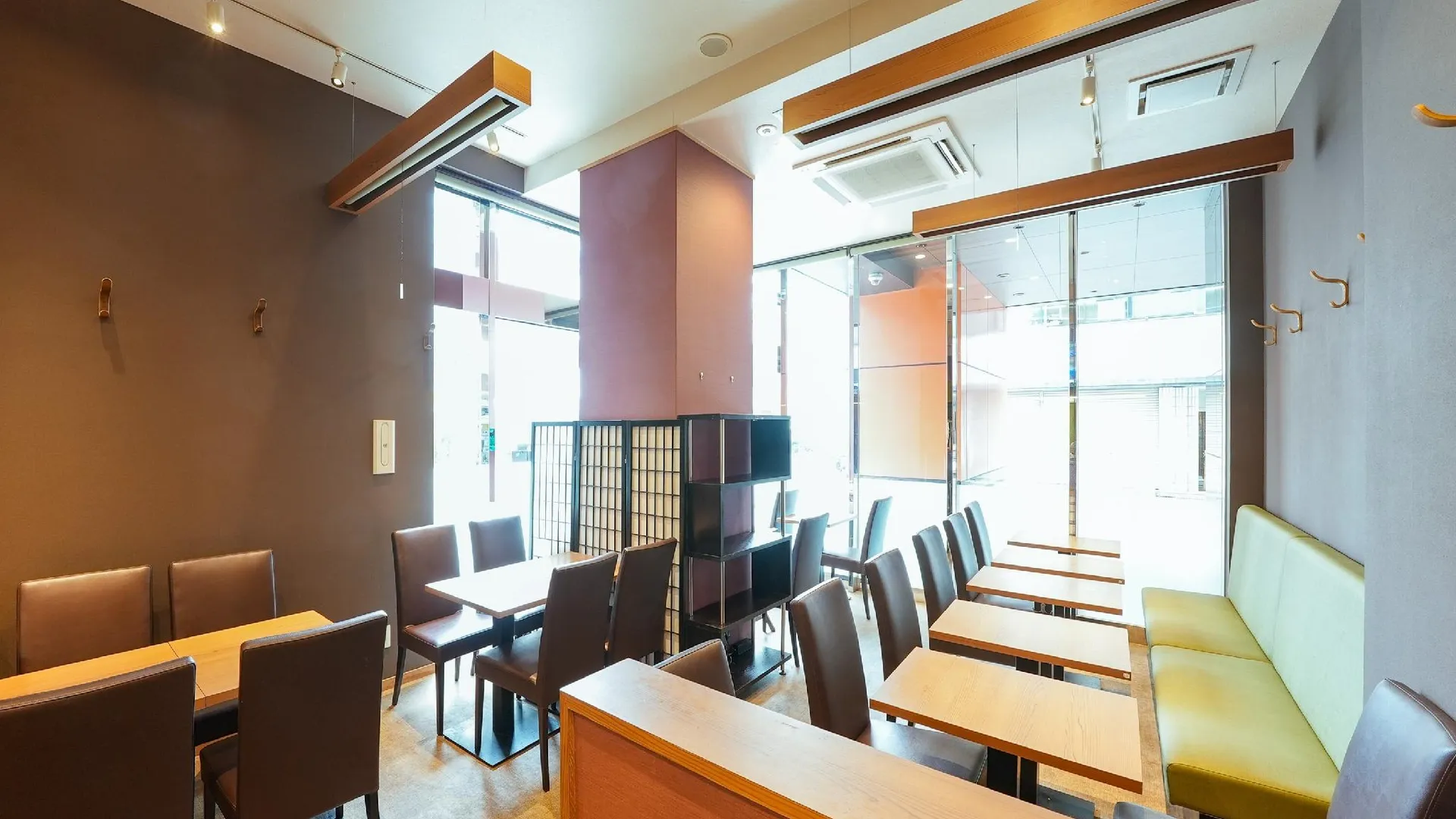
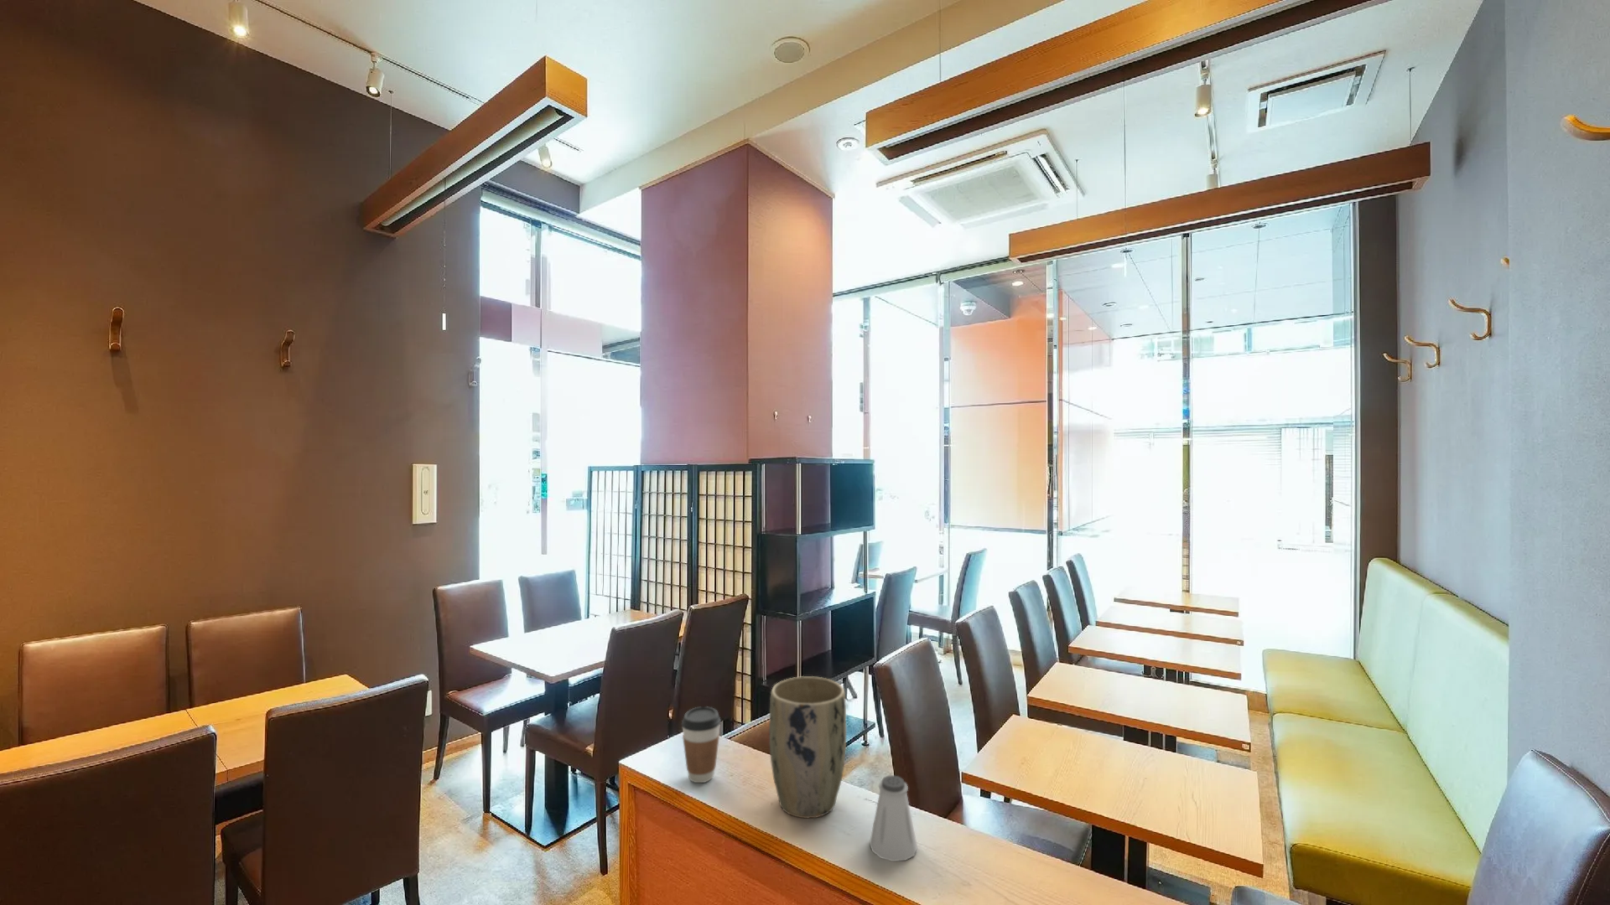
+ coffee cup [681,706,722,783]
+ plant pot [769,675,847,819]
+ saltshaker [869,775,918,862]
